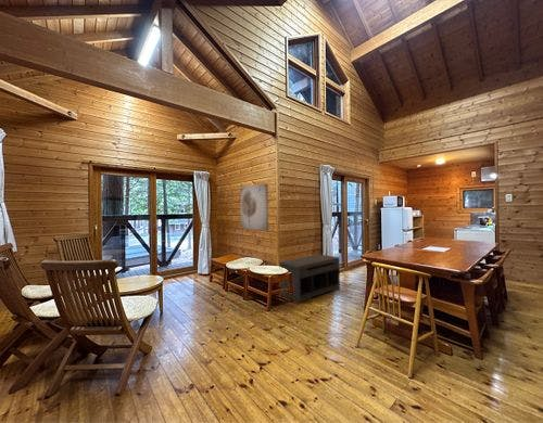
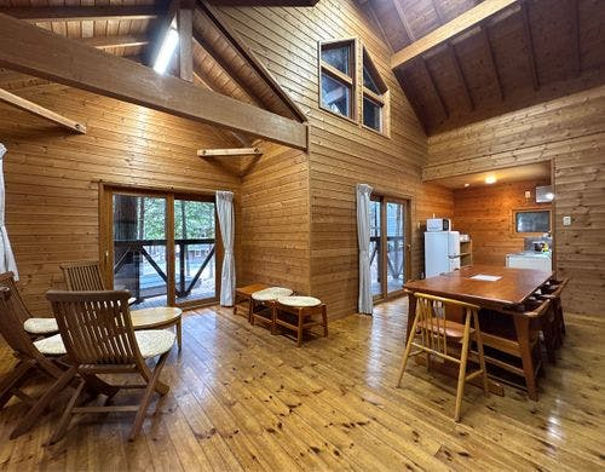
- bench [278,254,341,304]
- wall art [240,182,269,232]
